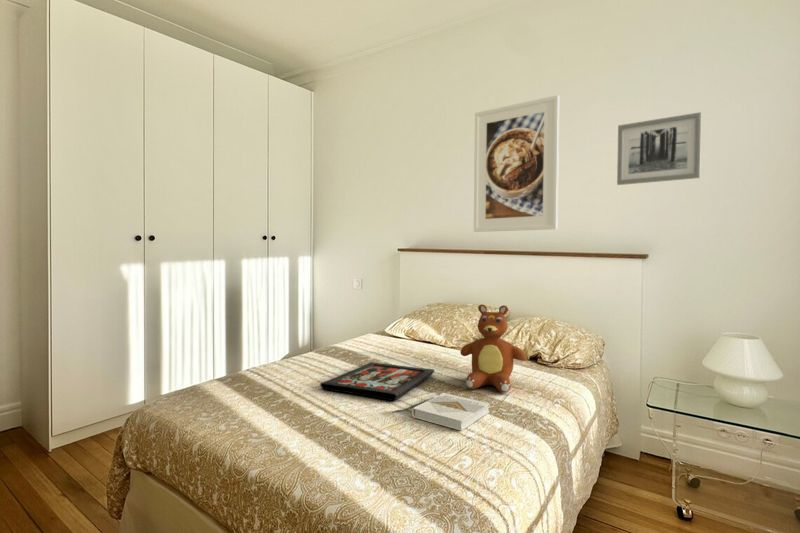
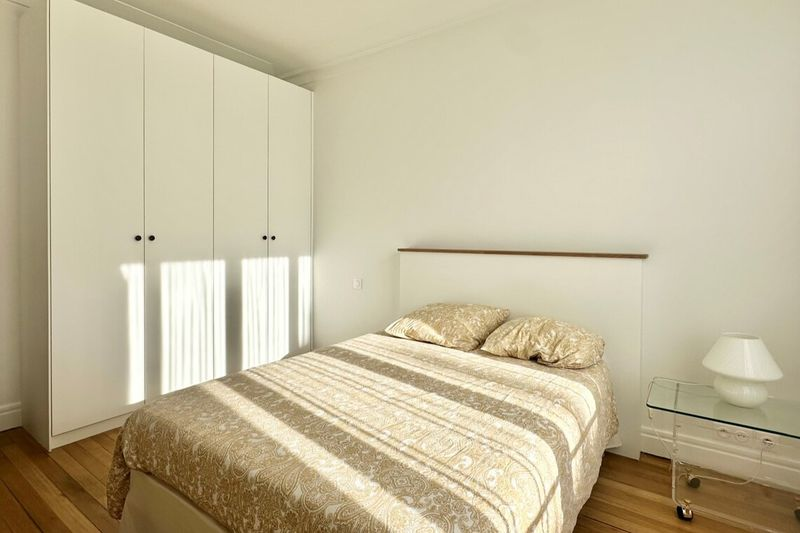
- book [411,392,491,432]
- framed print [473,94,560,233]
- teddy bear [459,303,527,394]
- tray [319,361,435,402]
- wall art [616,111,702,186]
